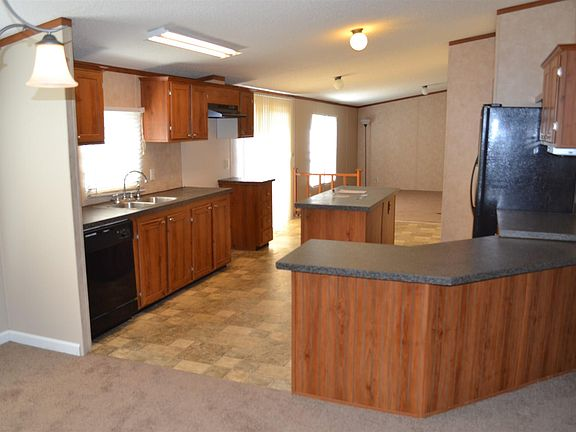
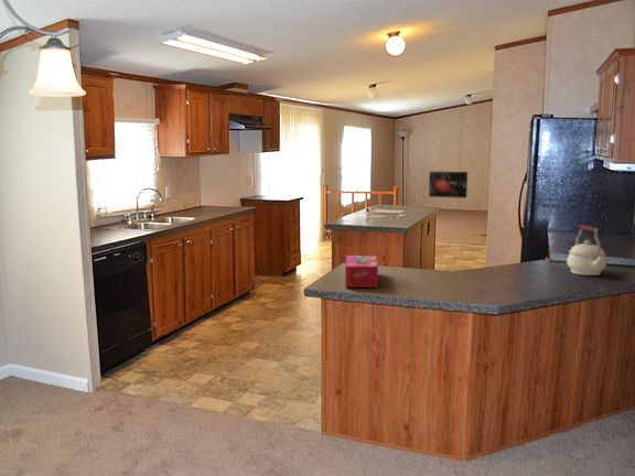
+ tissue box [344,255,379,289]
+ wall art [428,171,469,199]
+ kettle [566,224,607,277]
